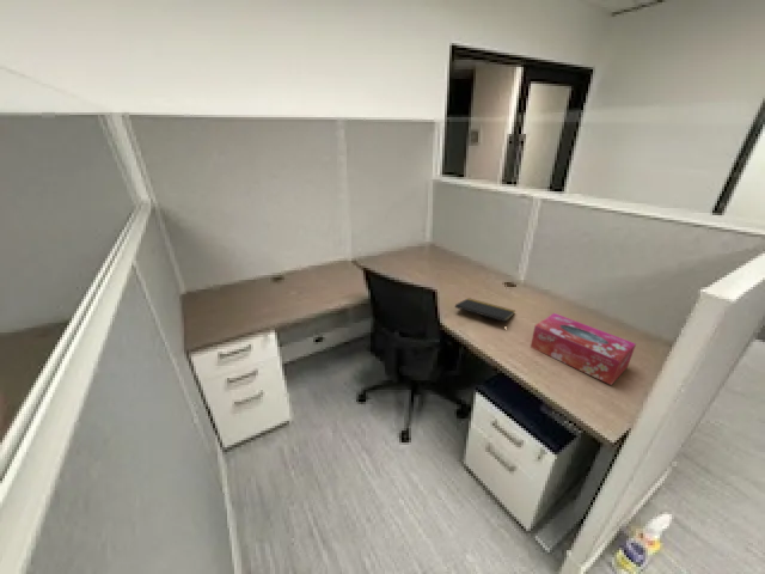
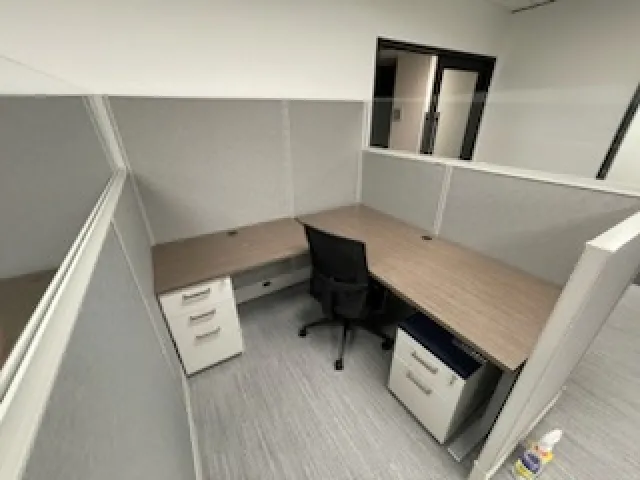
- notepad [454,297,516,325]
- tissue box [530,312,637,386]
